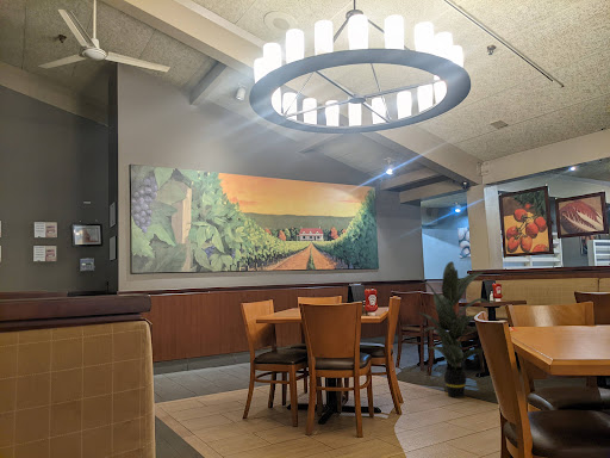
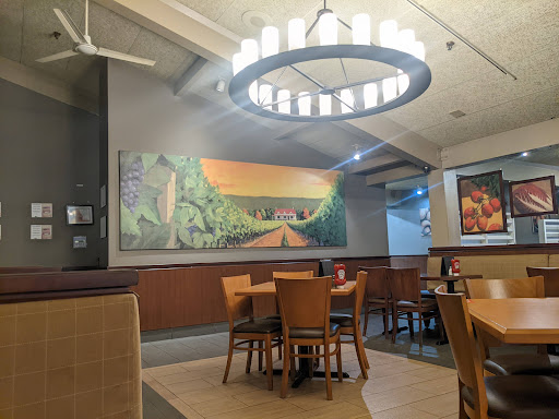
- indoor plant [416,260,494,400]
